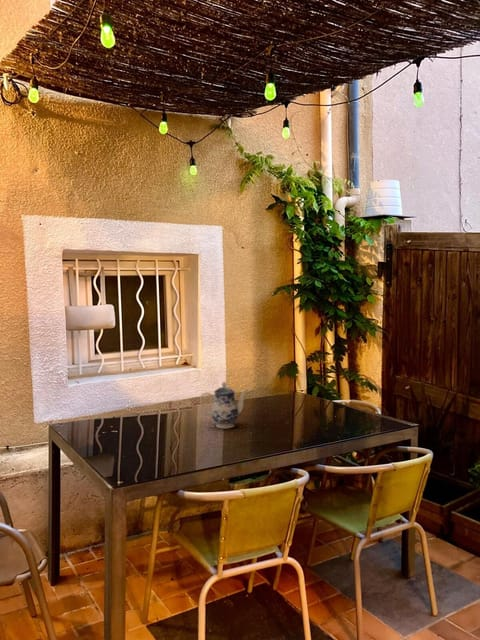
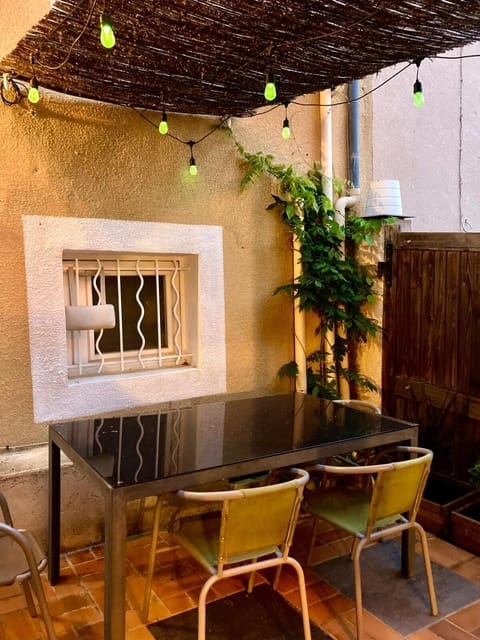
- teapot [199,381,250,429]
